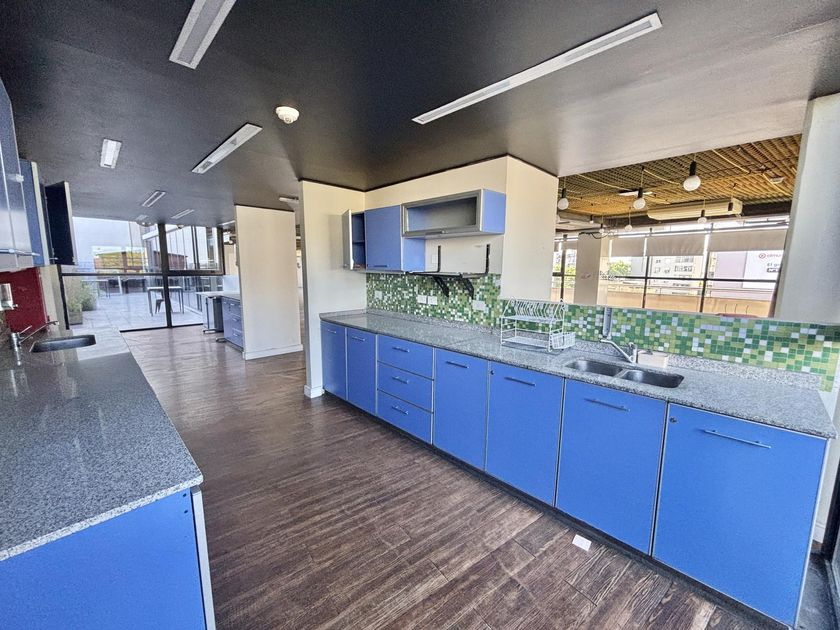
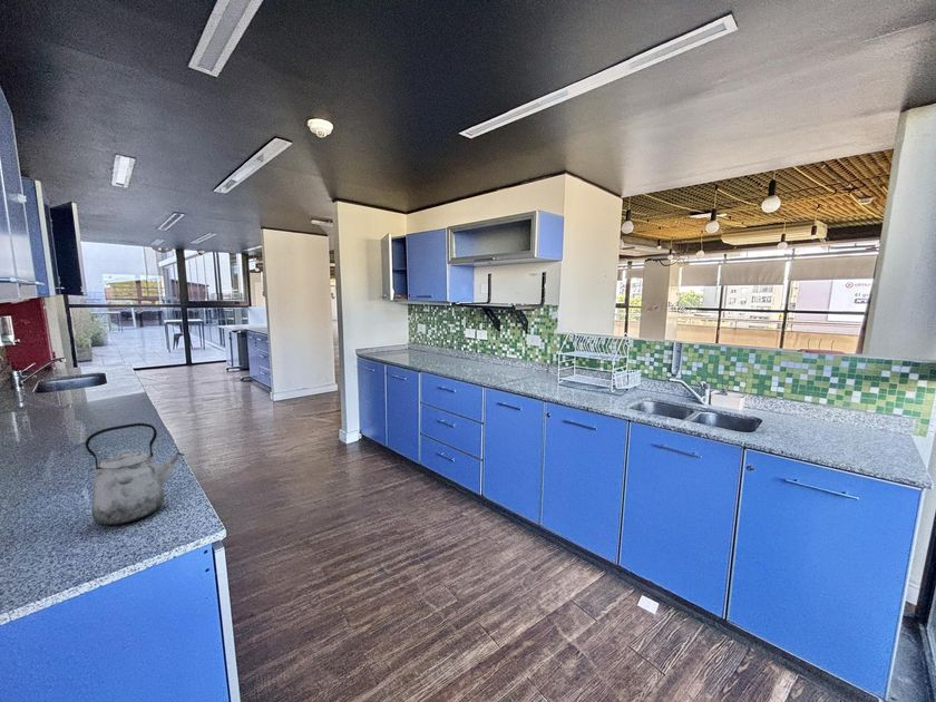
+ kettle [85,422,185,526]
